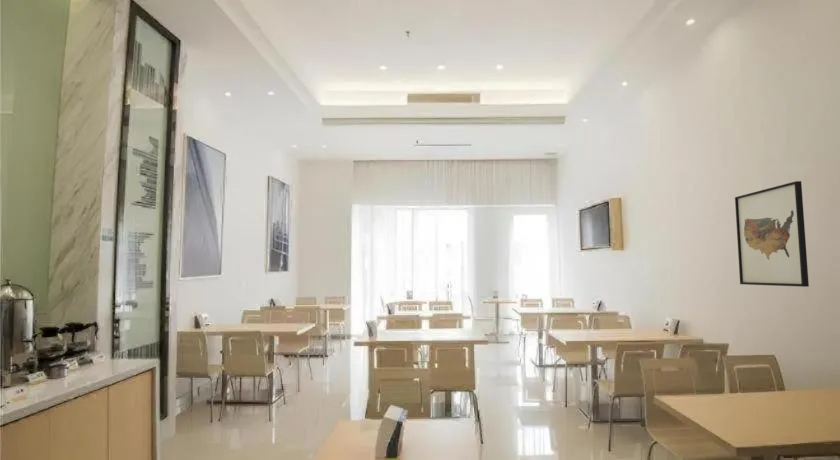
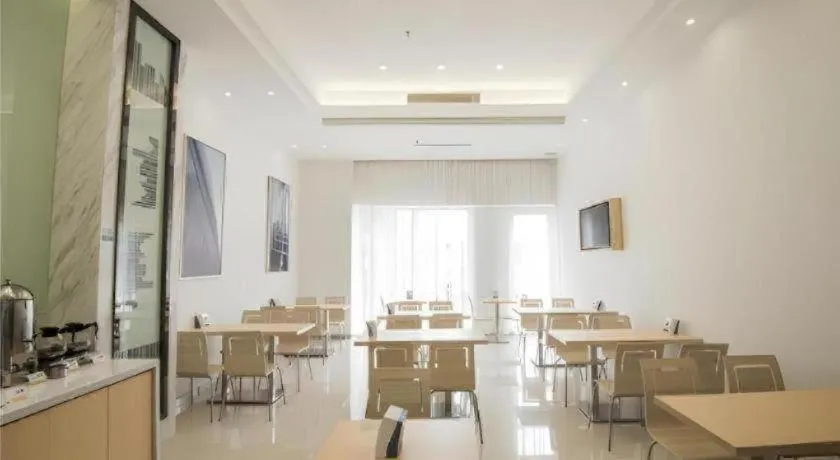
- wall art [734,180,810,288]
